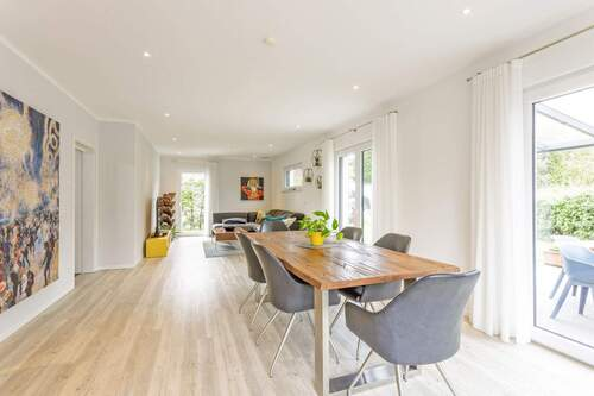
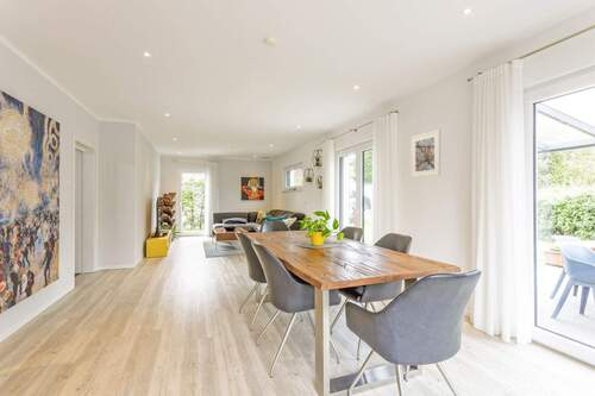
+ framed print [409,128,441,178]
